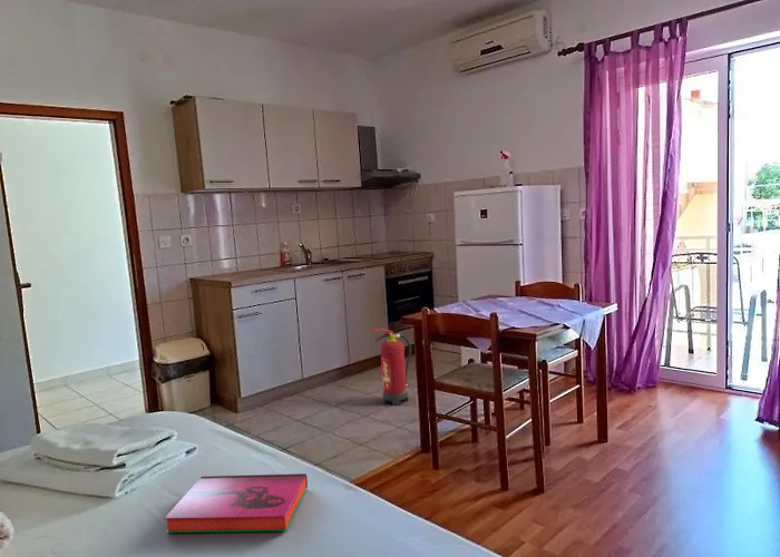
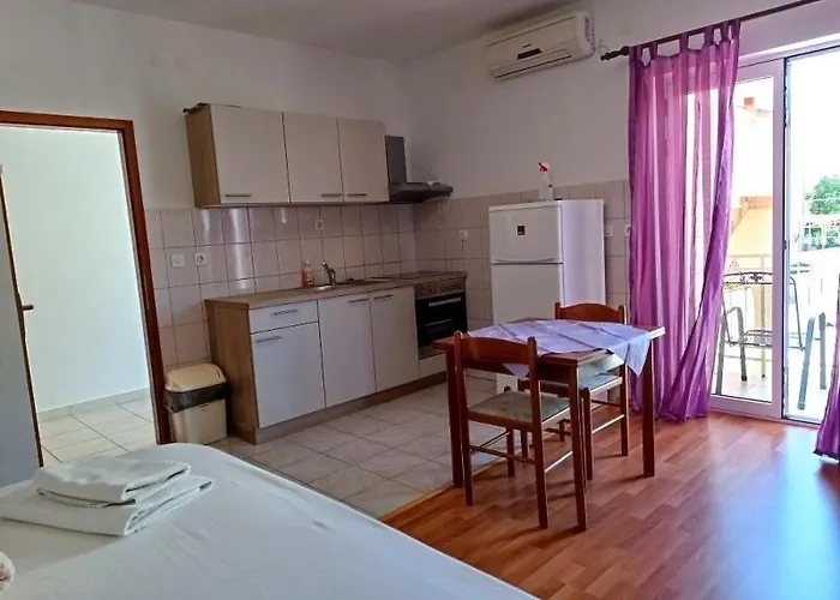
- fire extinguisher [371,329,412,405]
- hardback book [163,472,309,534]
